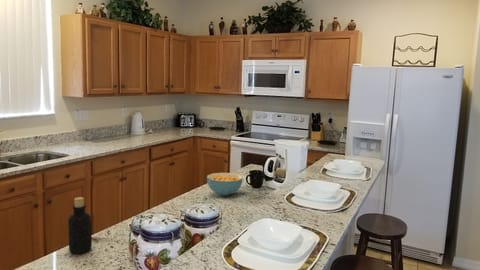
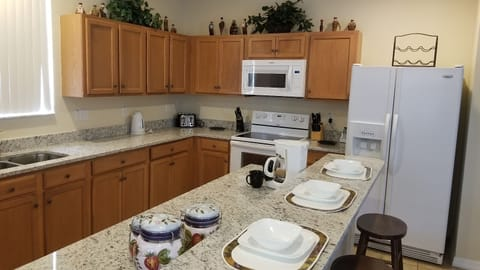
- bottle [67,196,93,255]
- cereal bowl [206,172,244,197]
